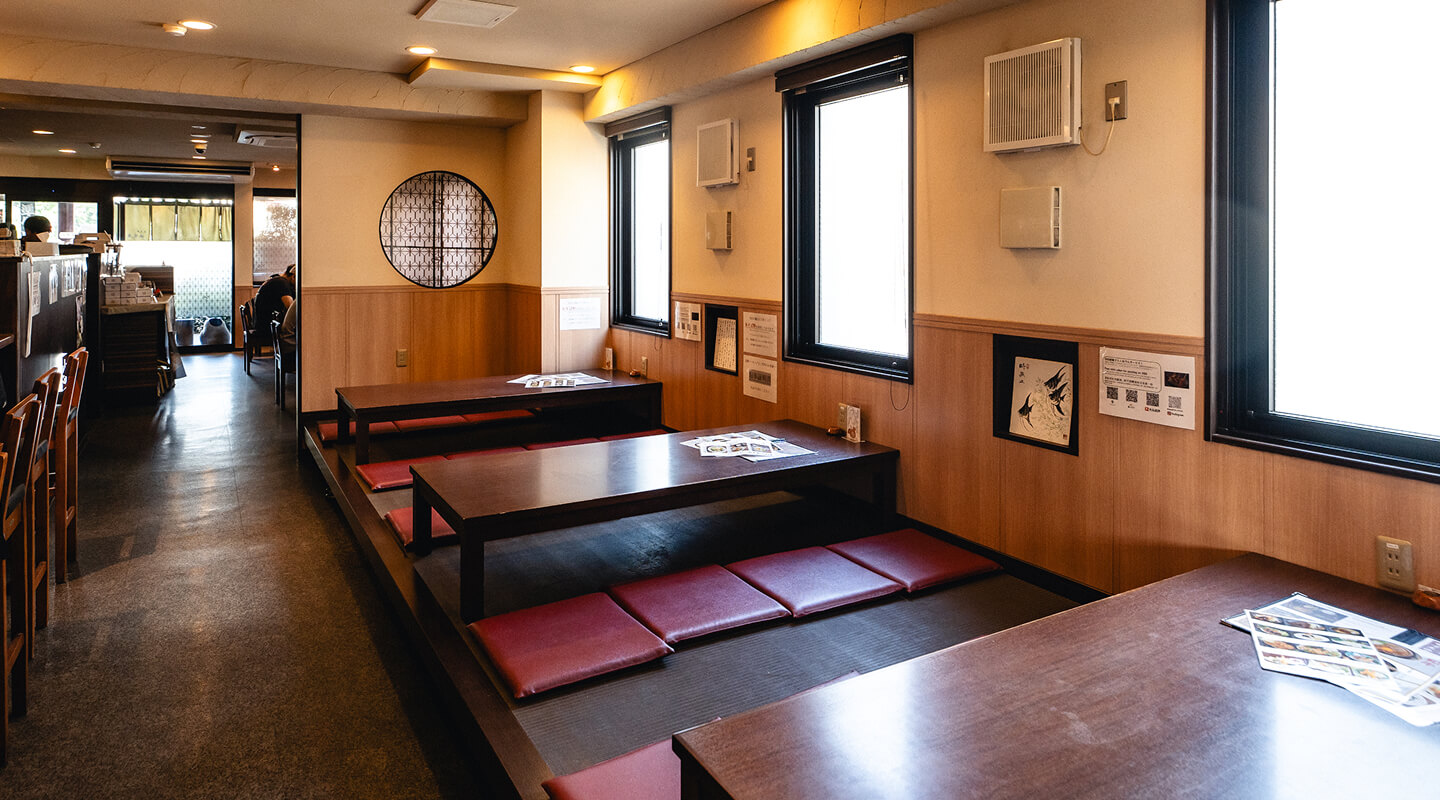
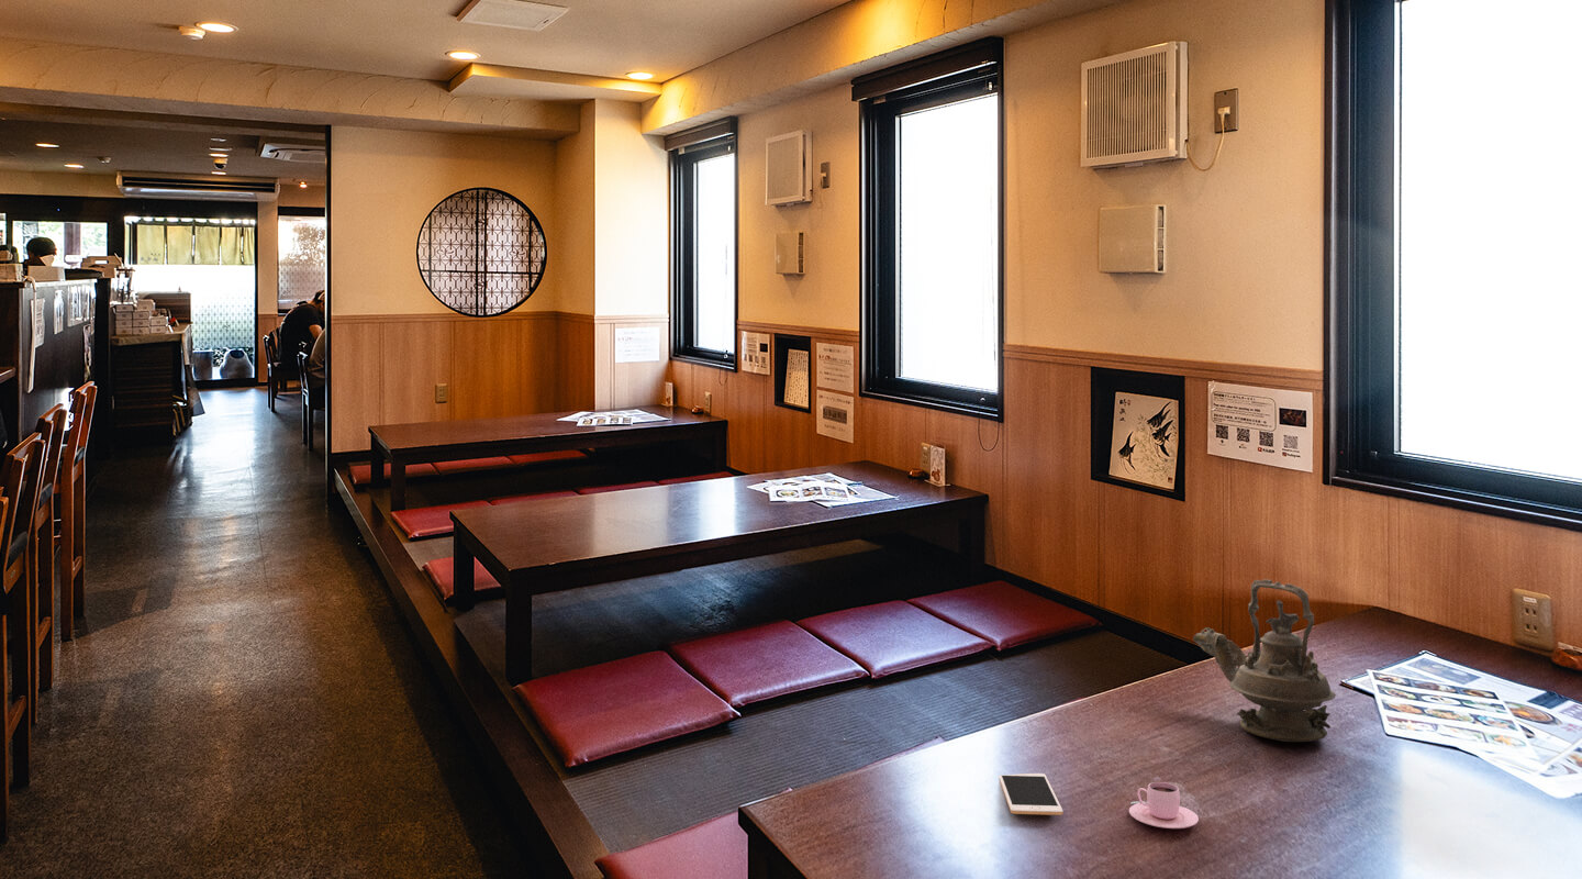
+ teacup [1128,781,1200,830]
+ teapot [1192,578,1337,743]
+ cell phone [998,772,1065,816]
